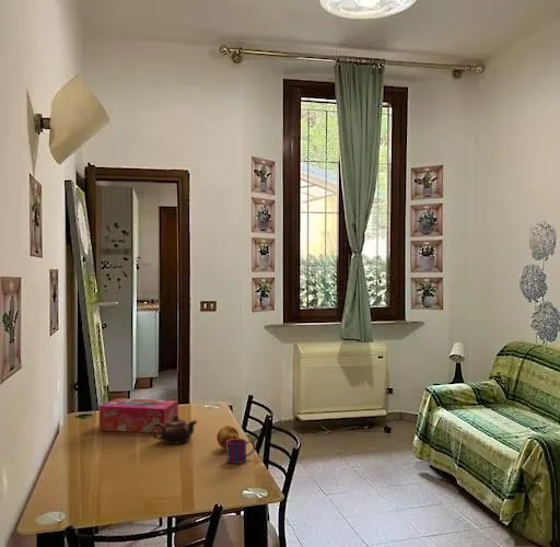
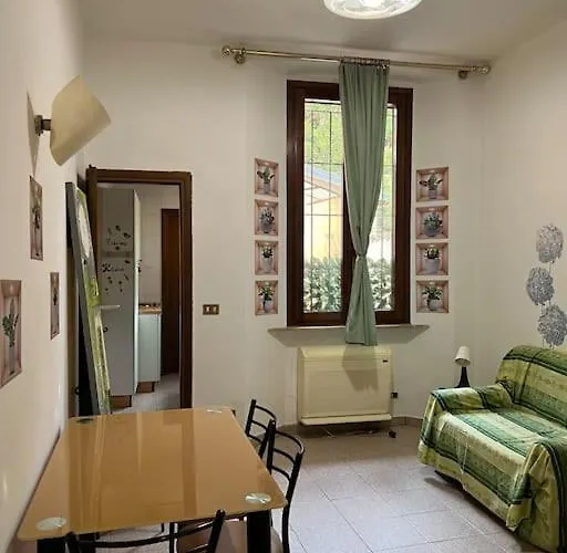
- fruit [215,424,241,450]
- mug [225,438,256,465]
- teapot [150,414,198,445]
- tissue box [98,397,179,434]
